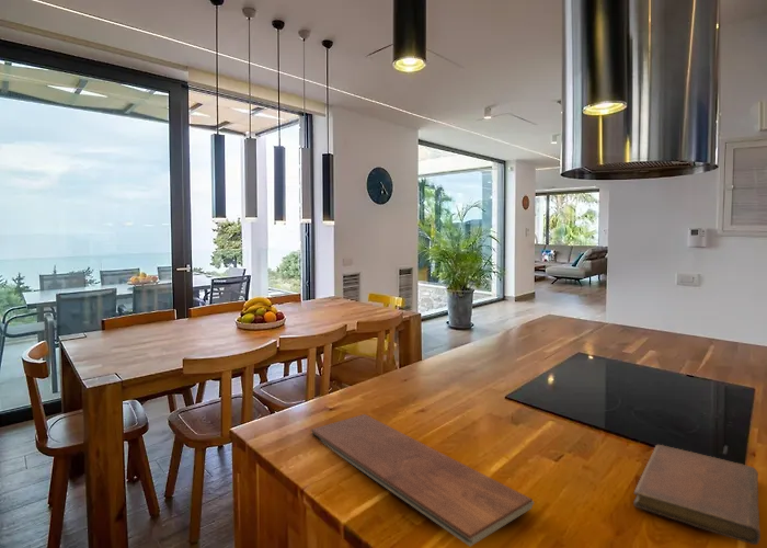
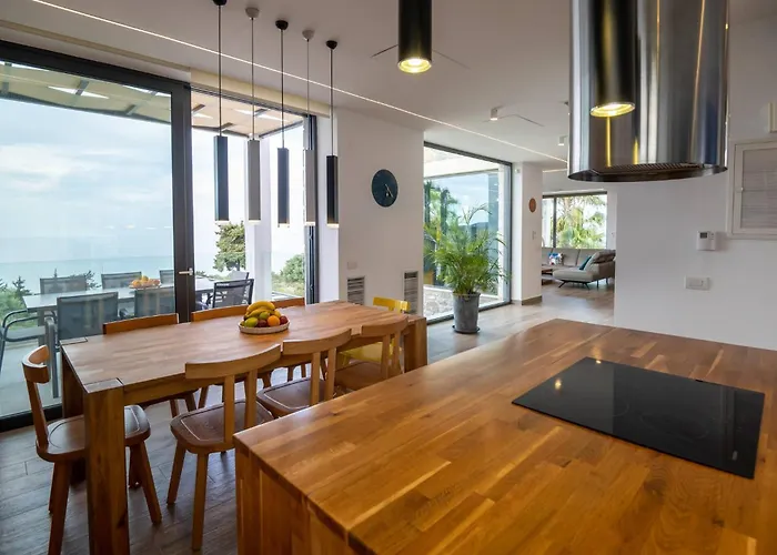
- chopping board [310,413,535,548]
- notebook [632,444,762,546]
